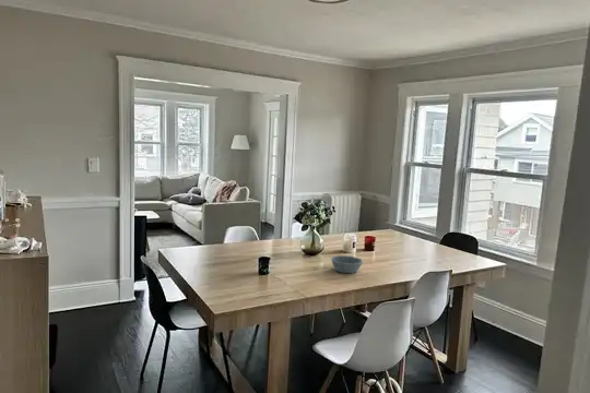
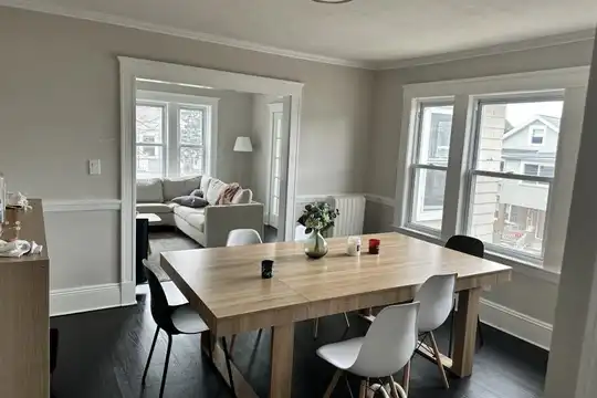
- bowl [330,254,364,274]
